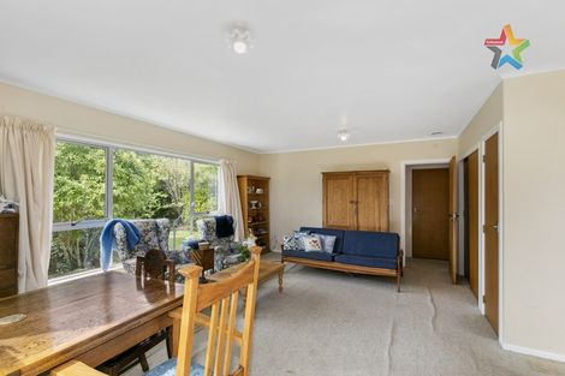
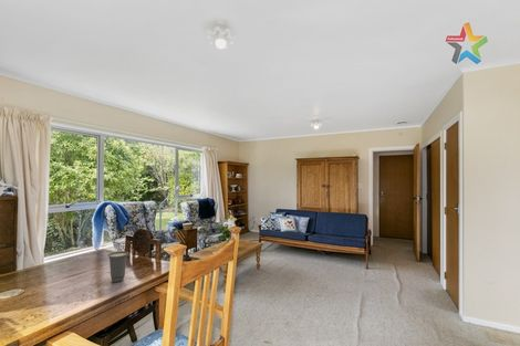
+ cup [106,250,129,283]
